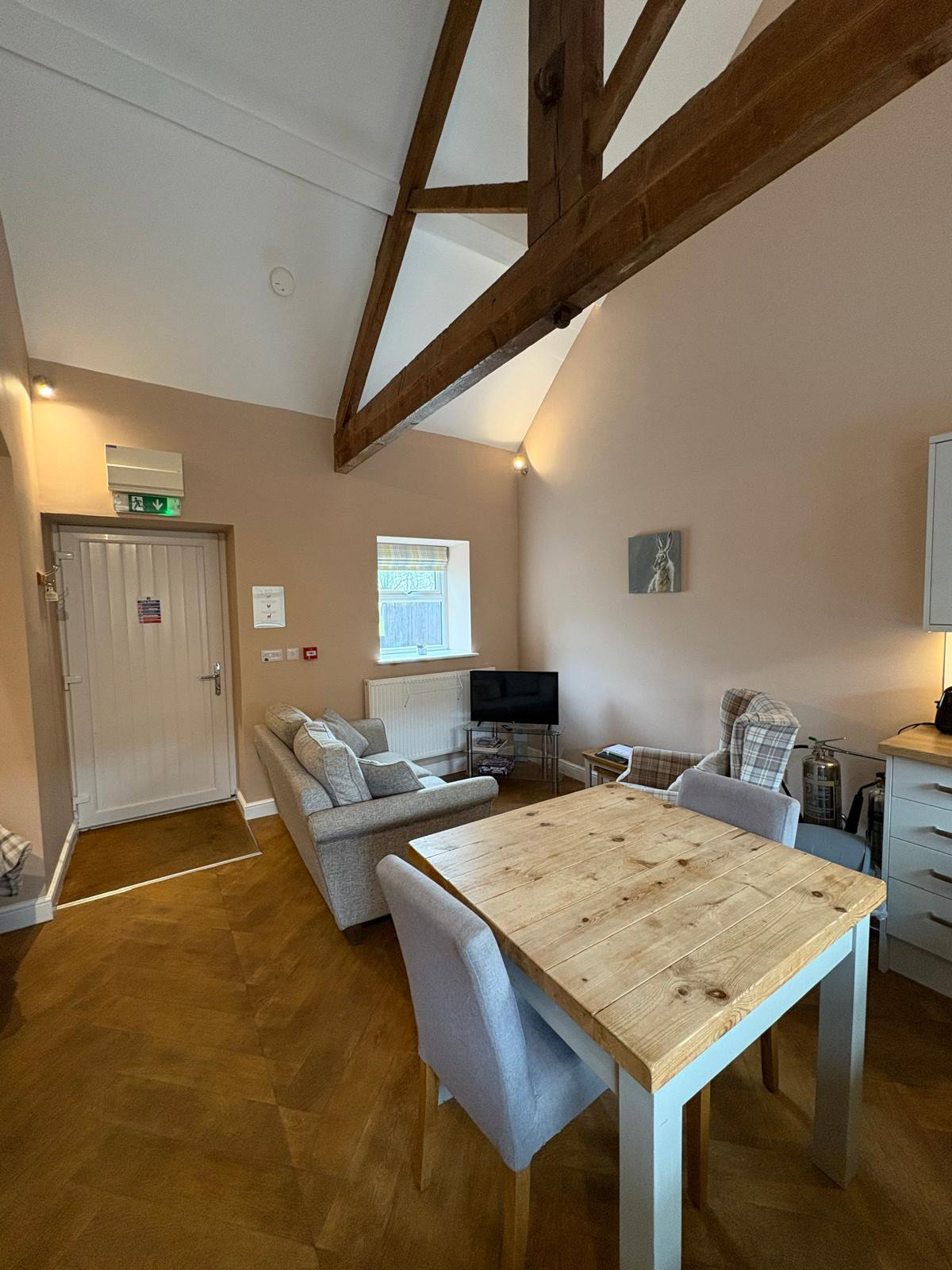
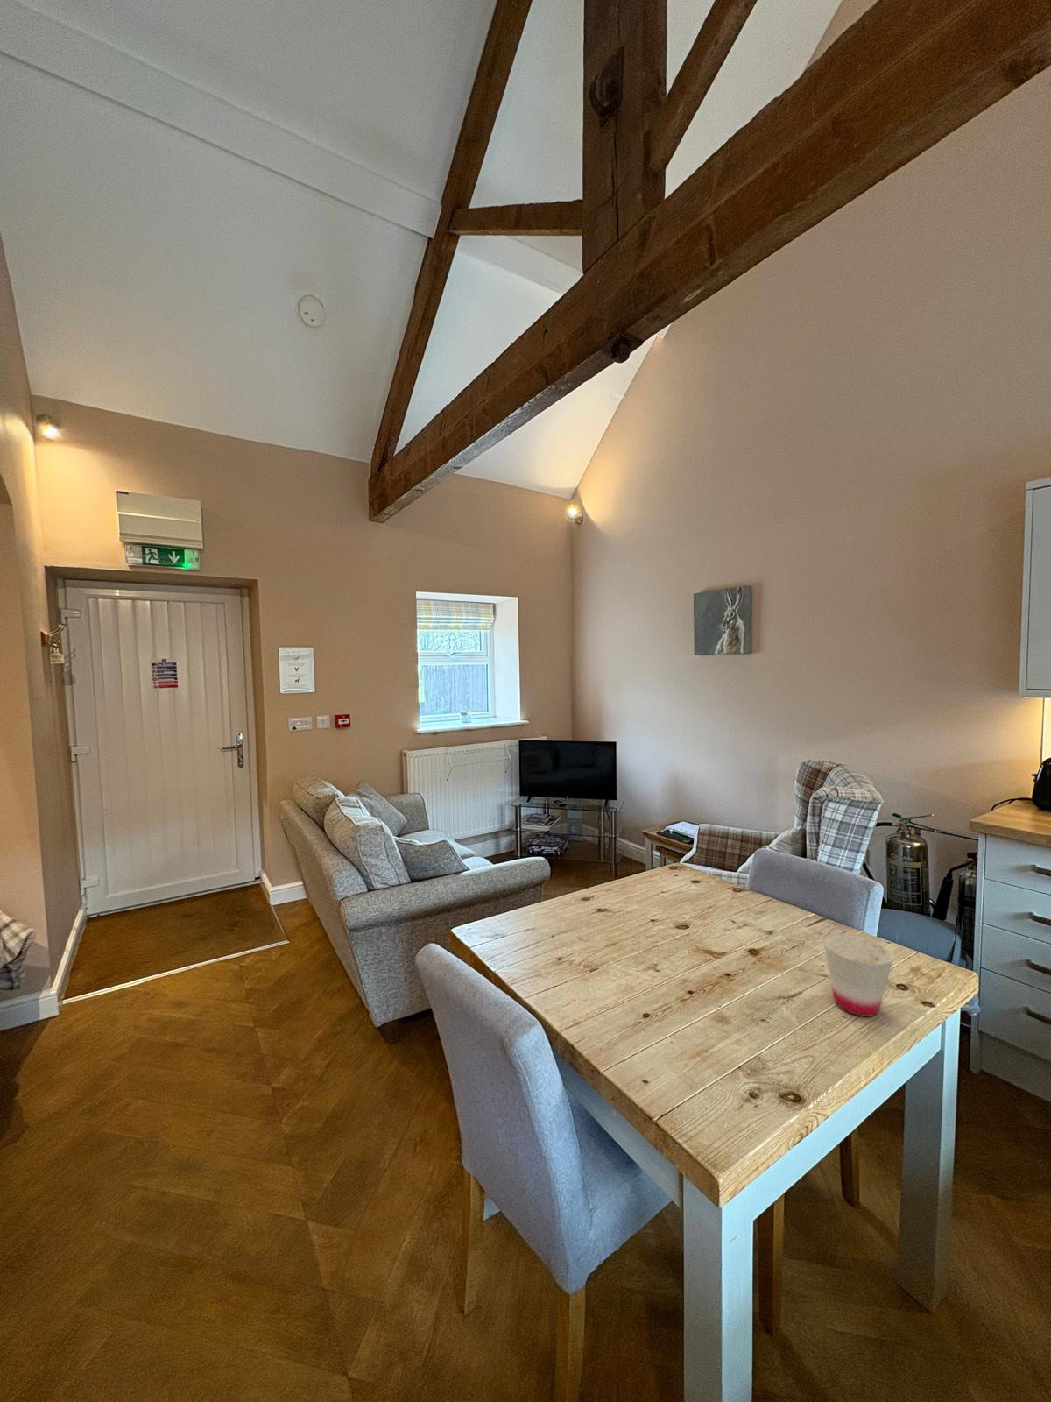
+ cup [821,933,895,1018]
